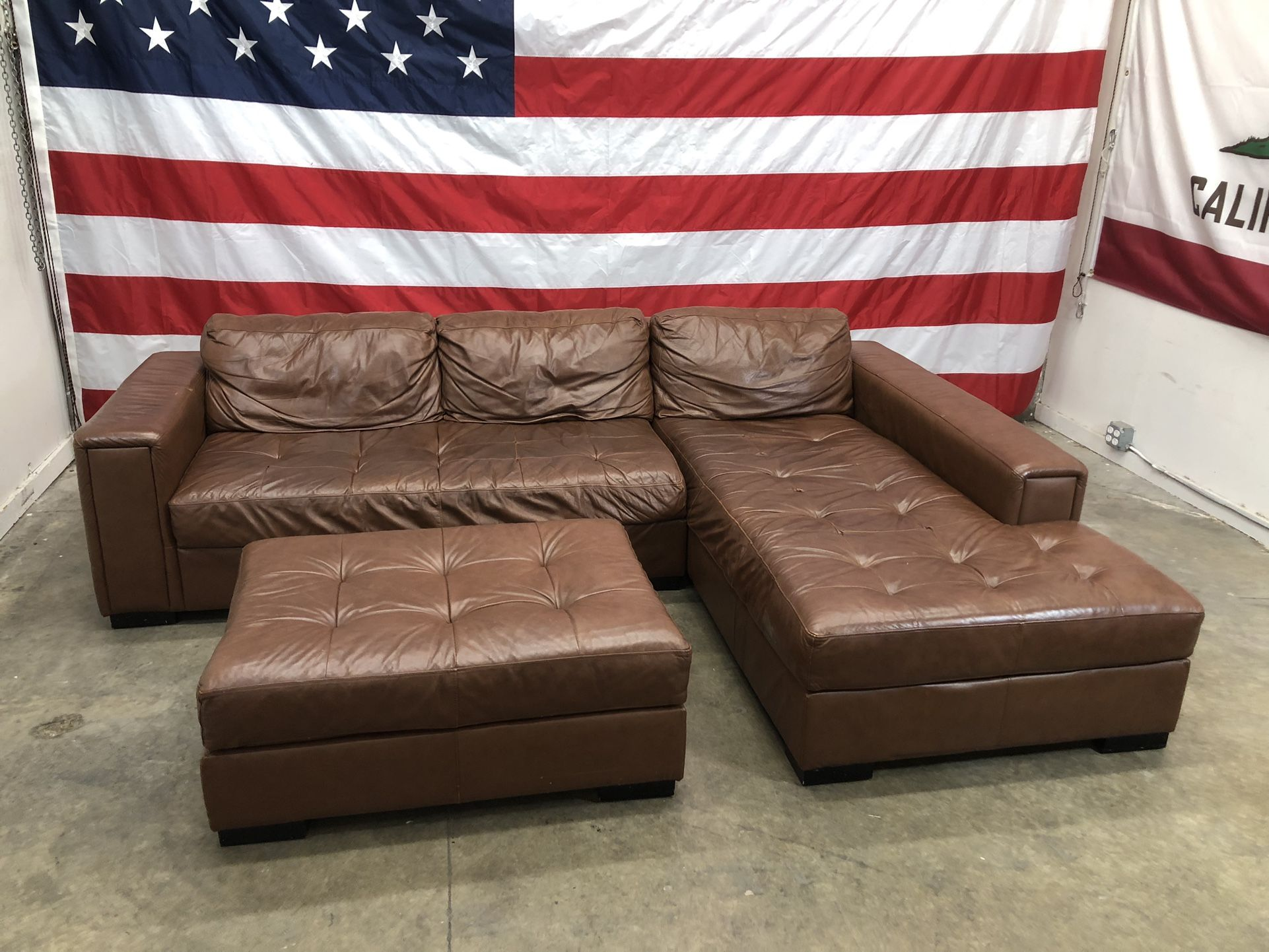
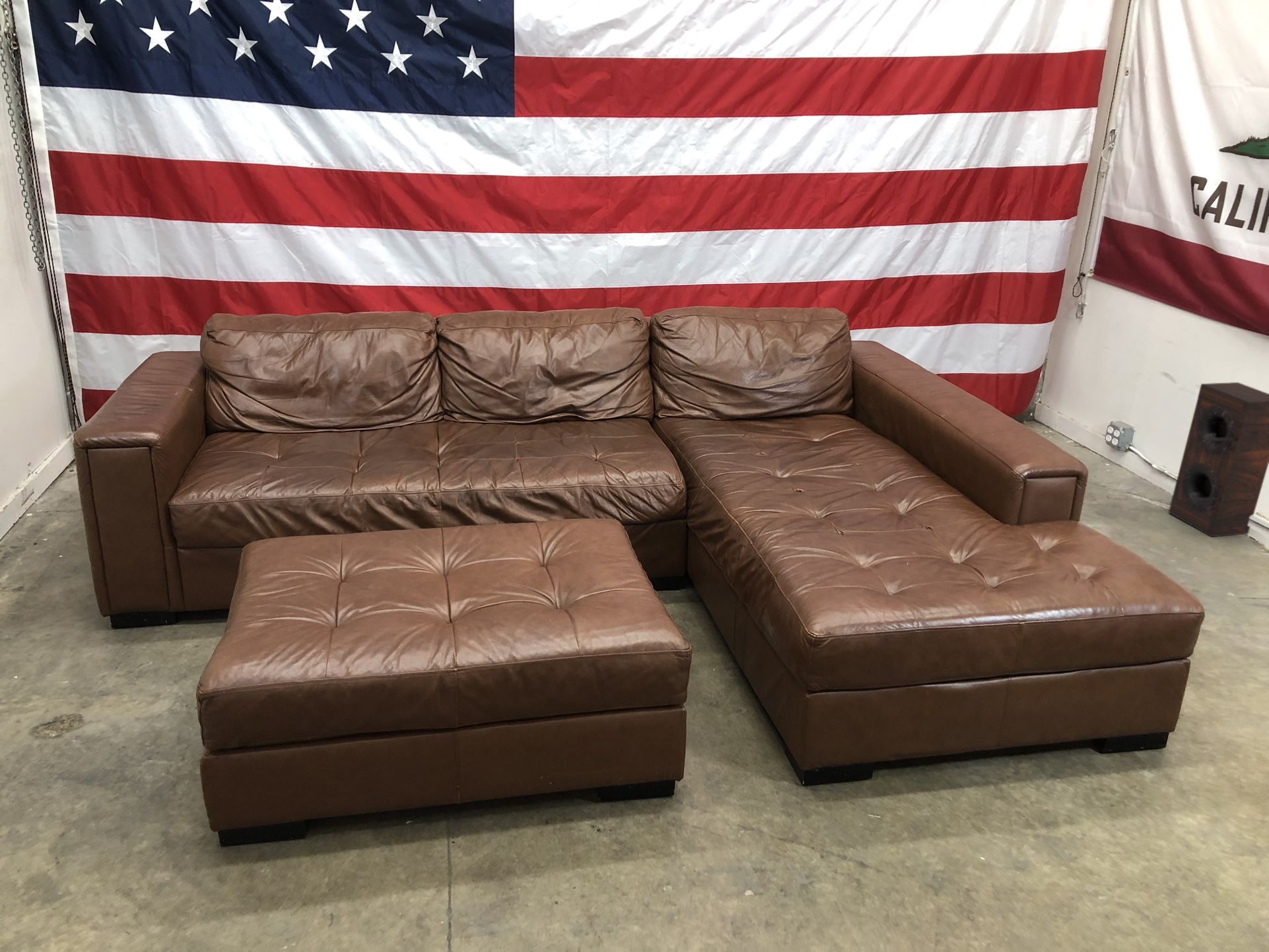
+ speaker [1167,382,1269,537]
